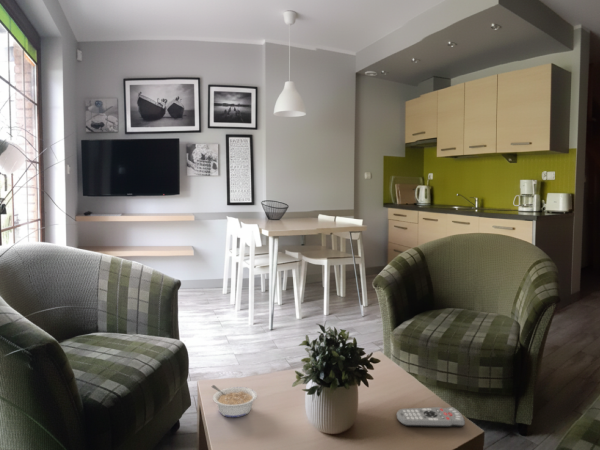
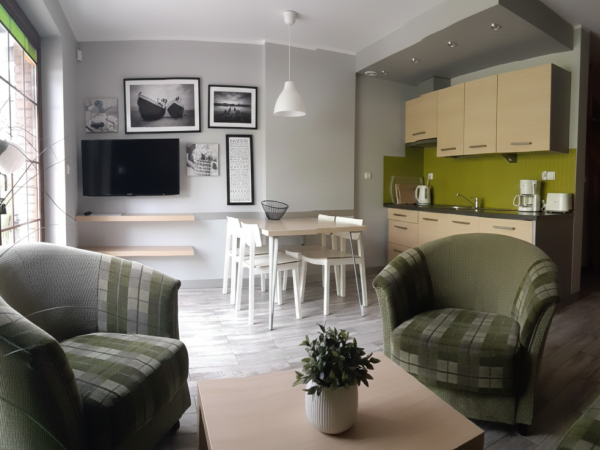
- remote control [396,406,466,428]
- legume [211,384,258,418]
